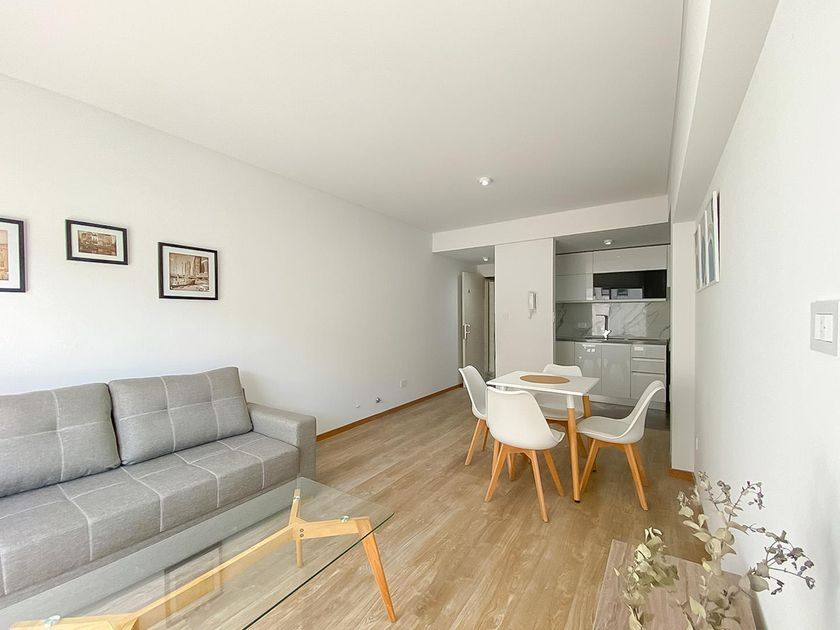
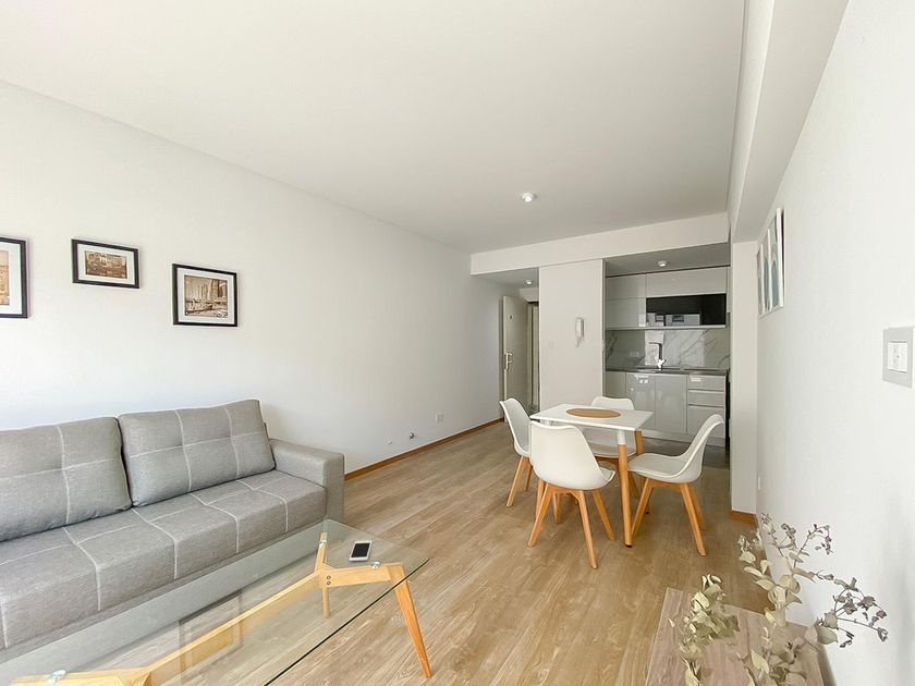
+ cell phone [349,539,374,562]
